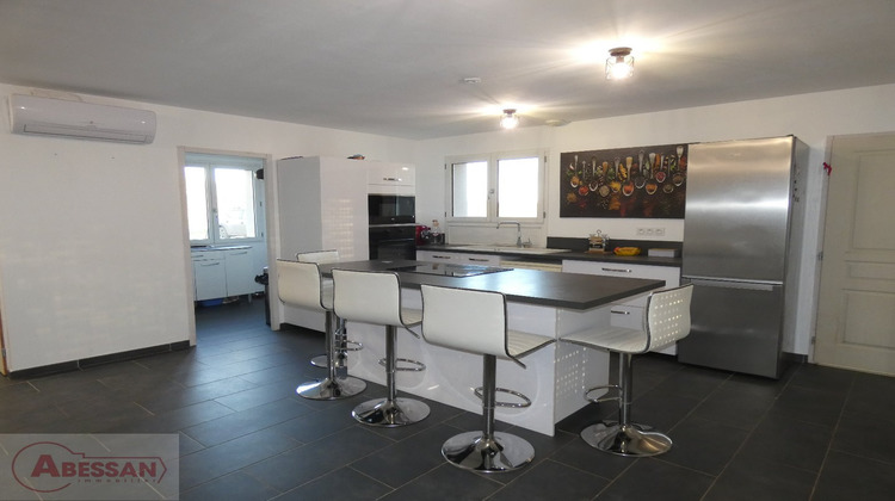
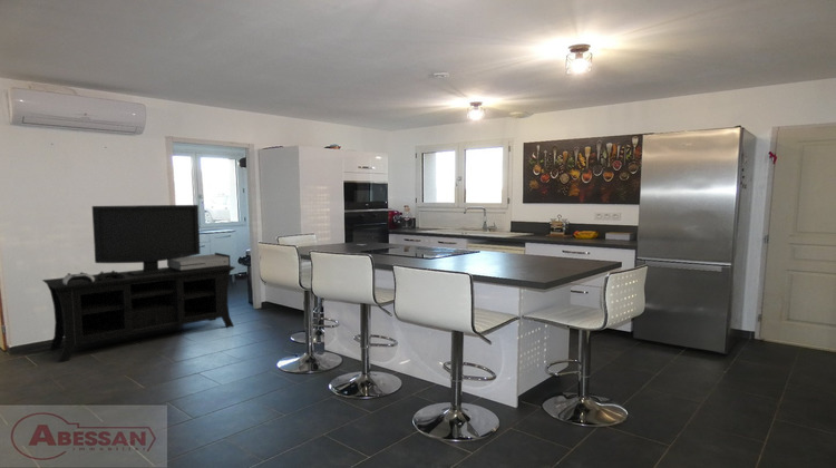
+ media console [41,204,236,363]
